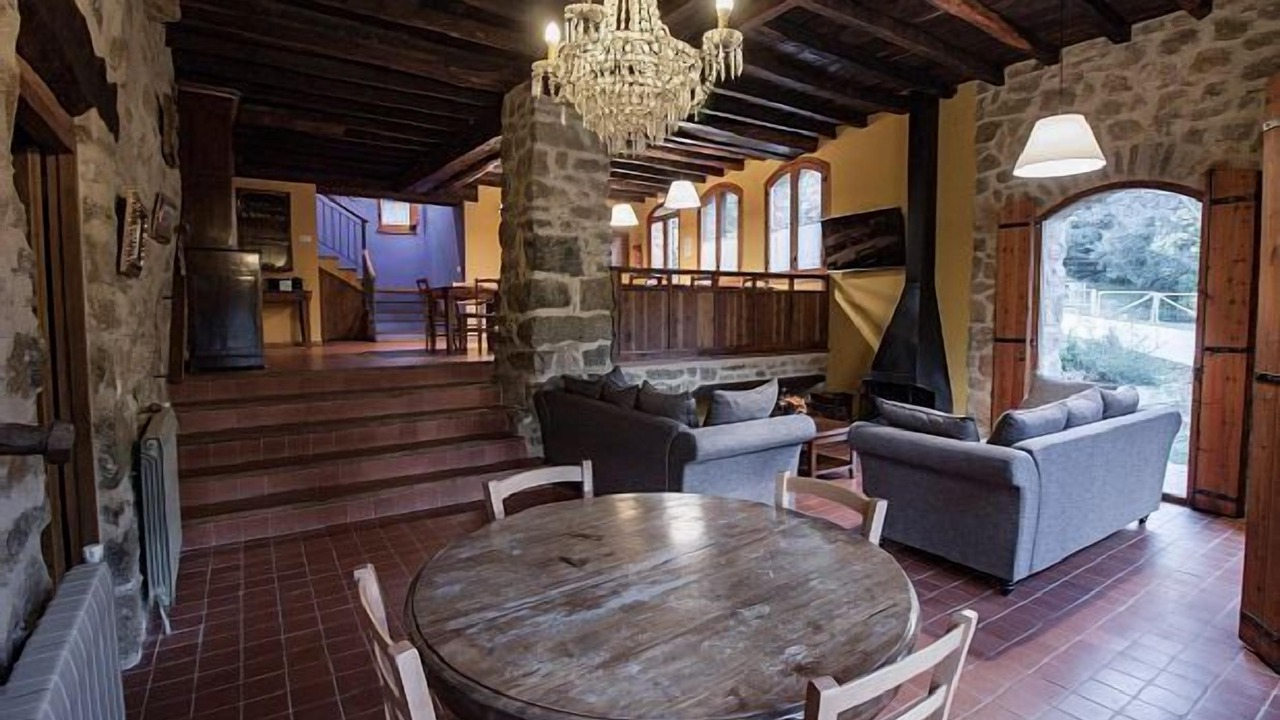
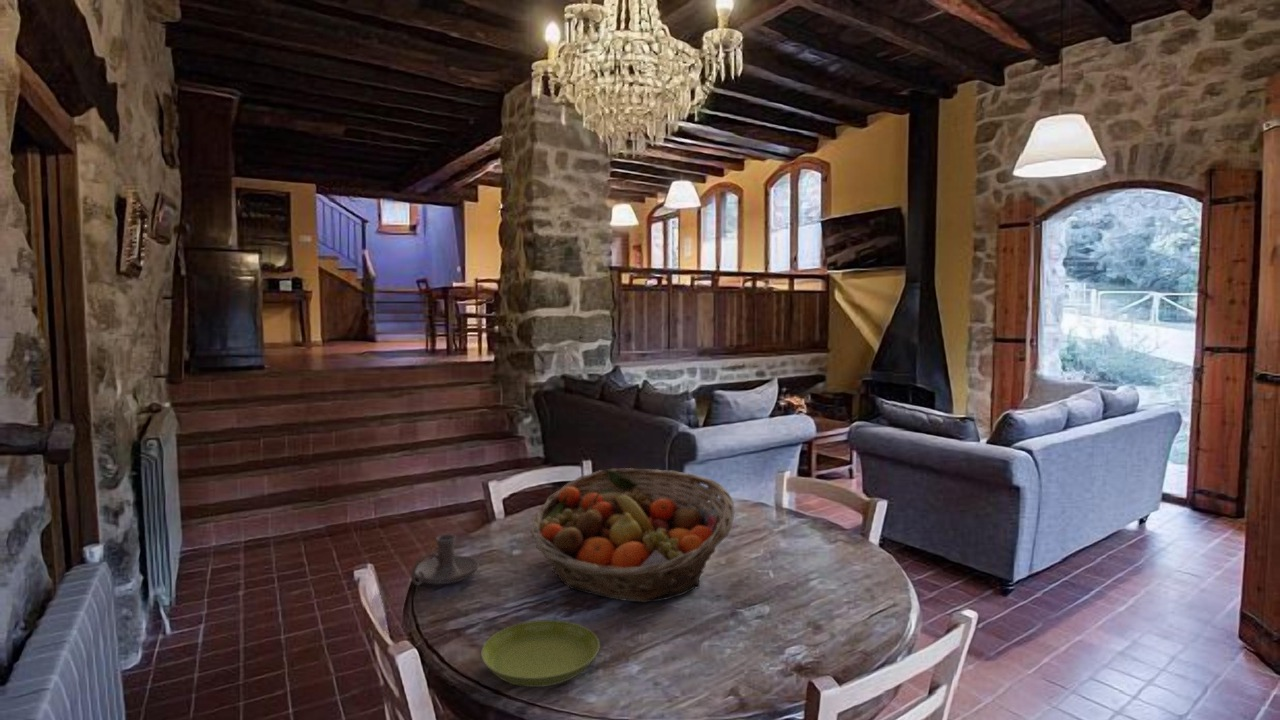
+ saucer [480,619,601,688]
+ candle holder [410,533,479,586]
+ fruit basket [529,467,735,603]
